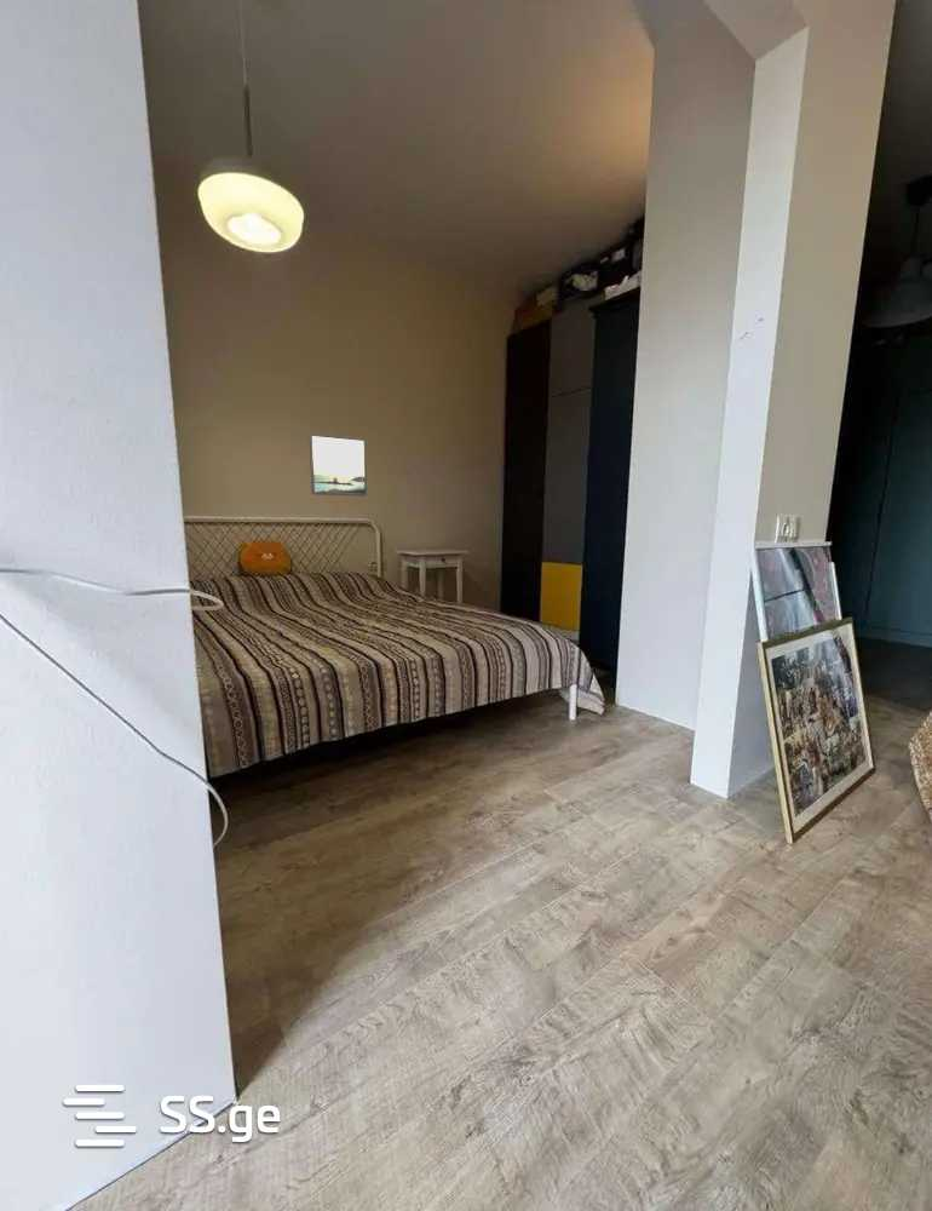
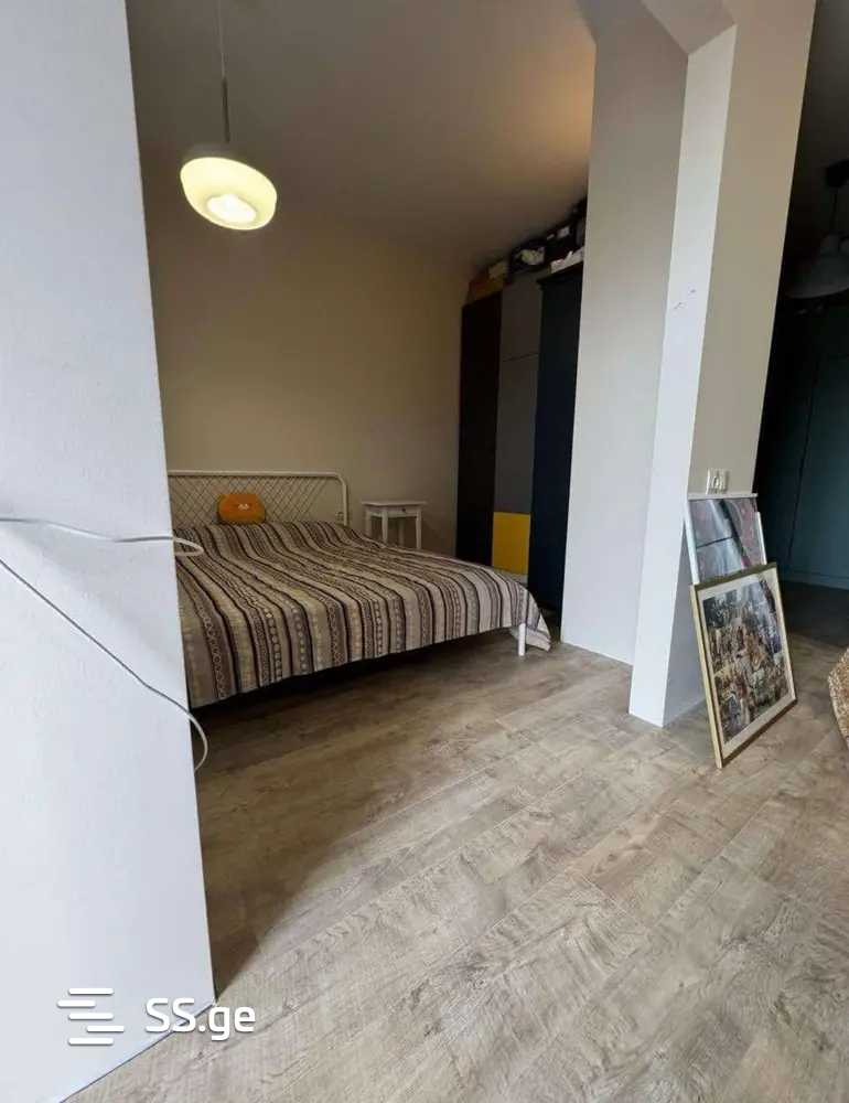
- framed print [309,432,368,498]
